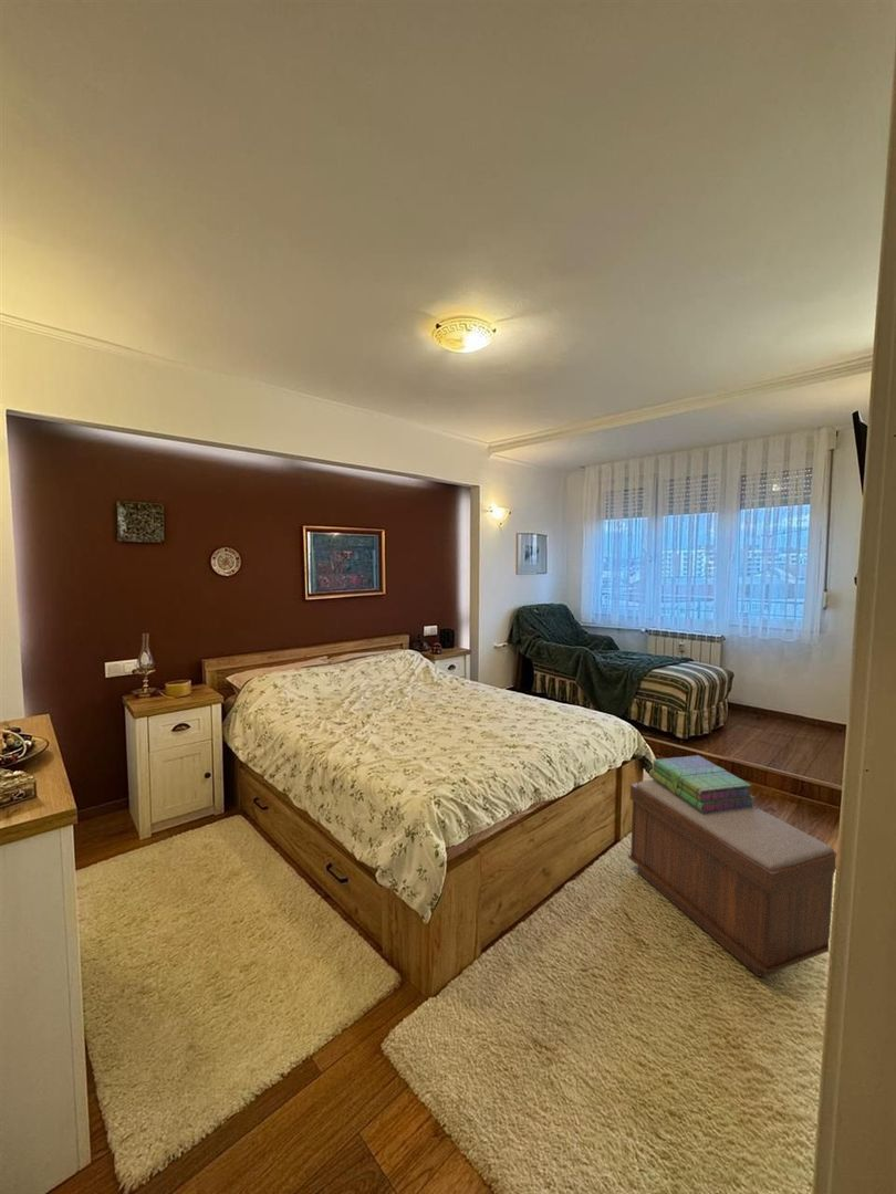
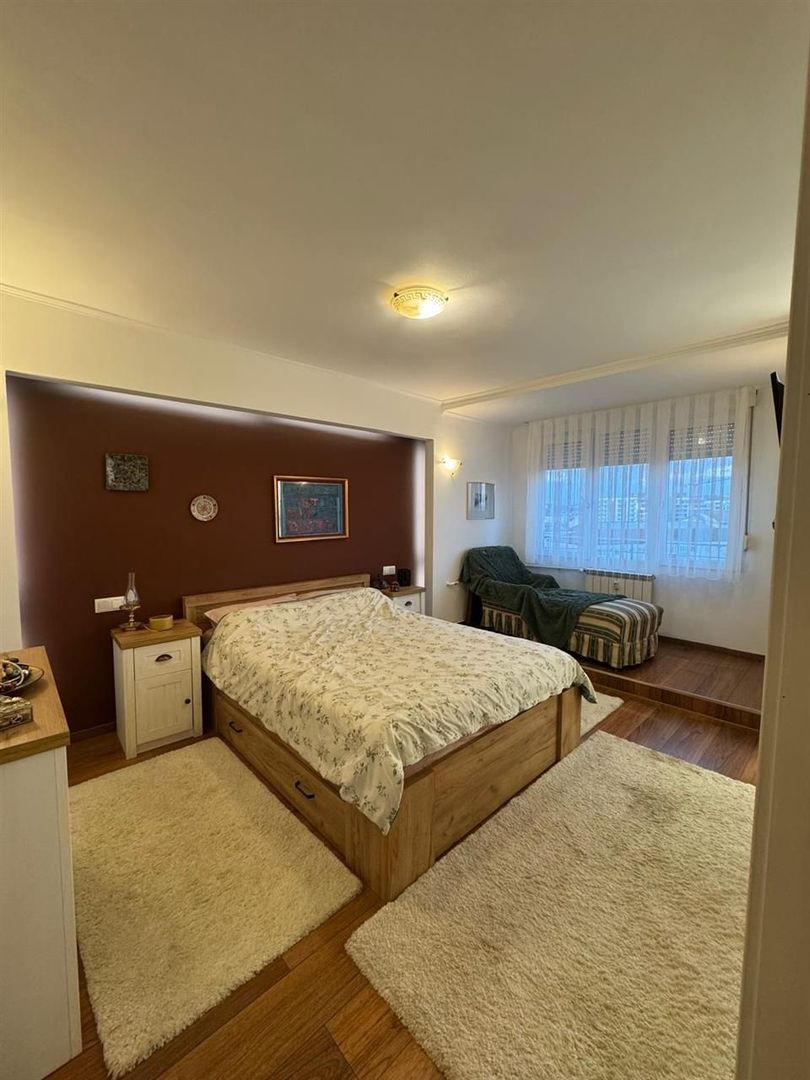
- bench [627,778,837,977]
- stack of books [648,754,757,813]
